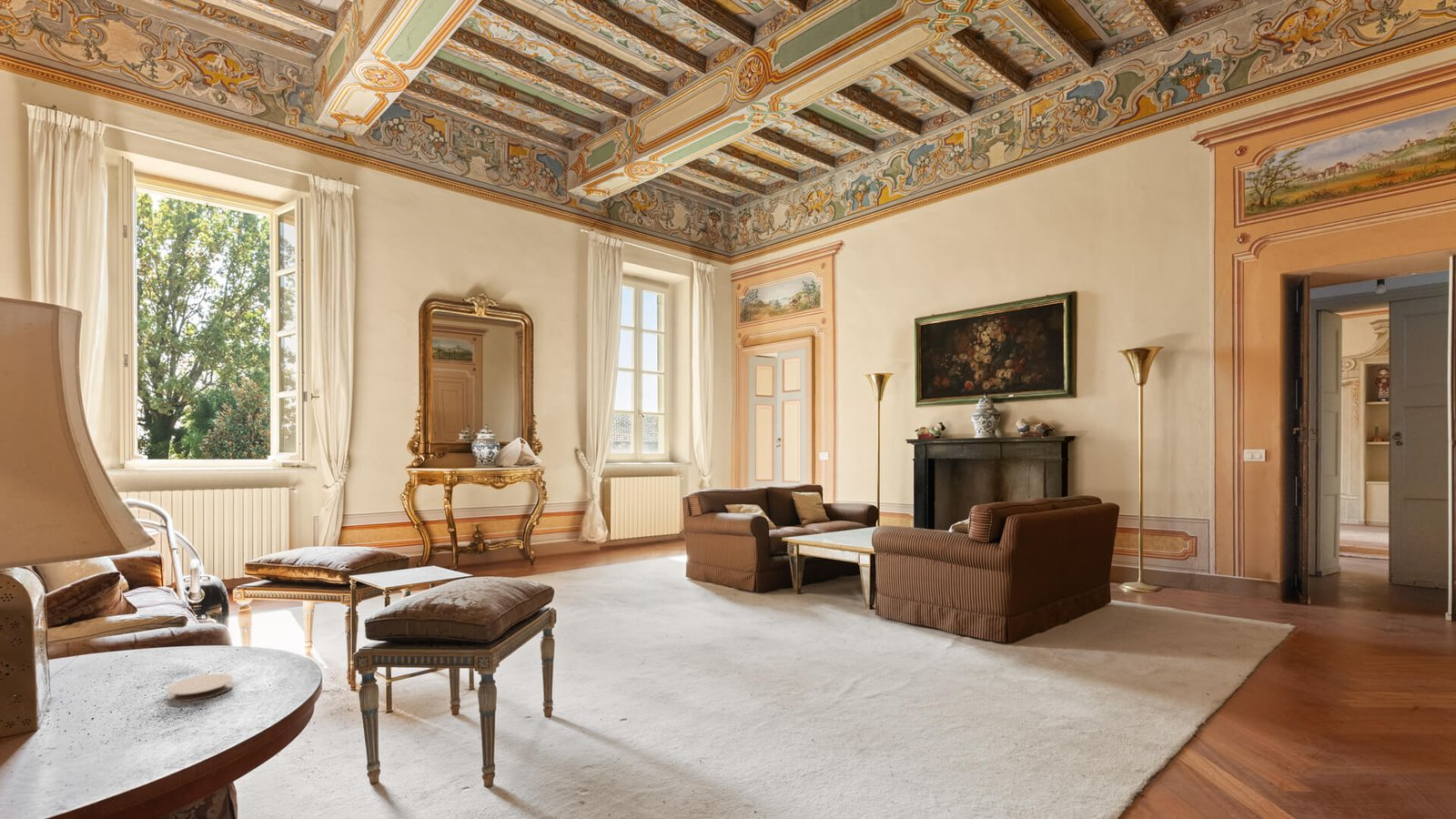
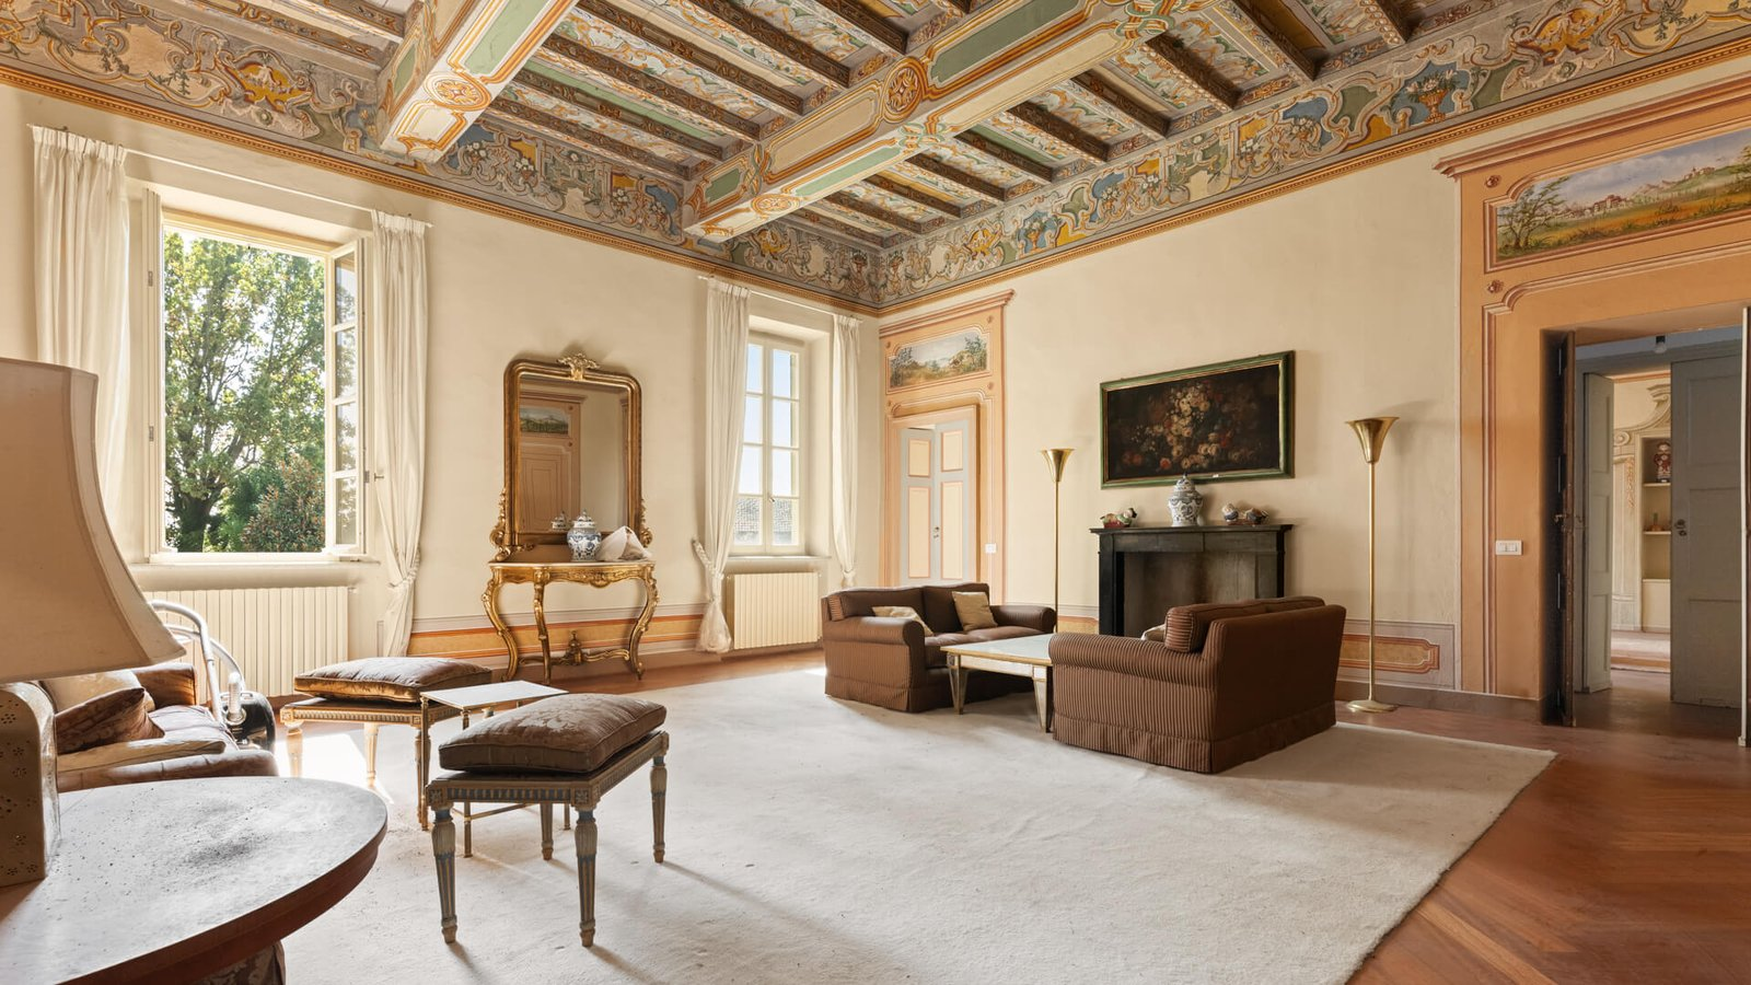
- coaster [166,672,234,703]
